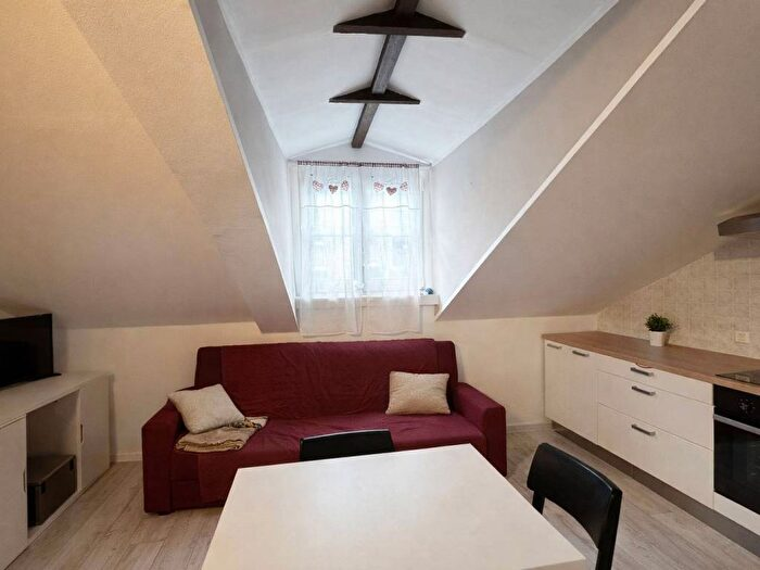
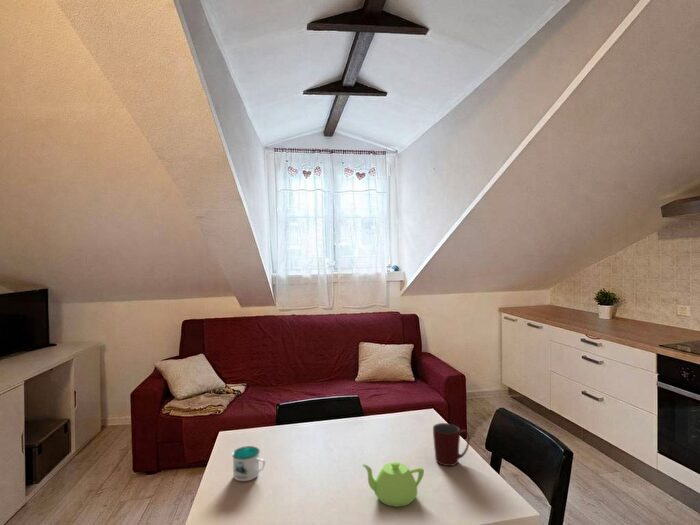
+ mug [231,445,266,482]
+ mug [432,422,471,467]
+ teapot [362,460,425,508]
